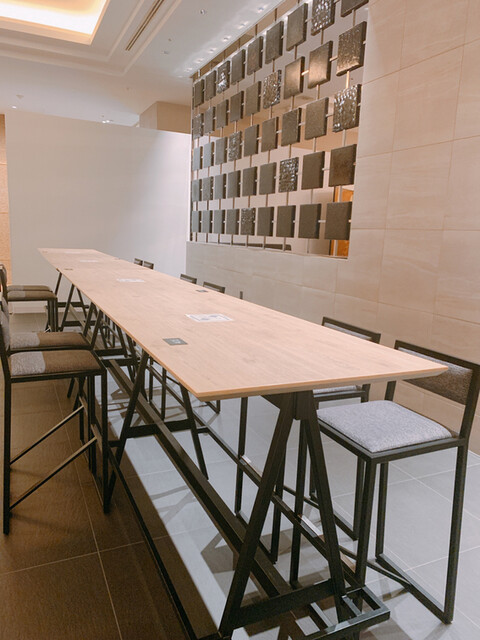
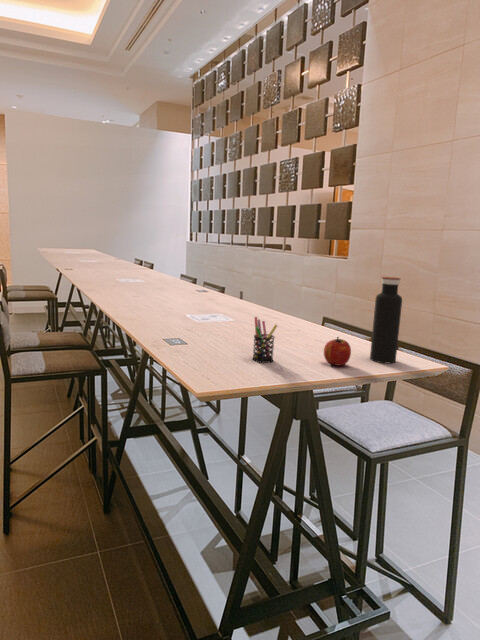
+ fruit [323,336,352,367]
+ water bottle [369,276,403,364]
+ pen holder [252,316,278,364]
